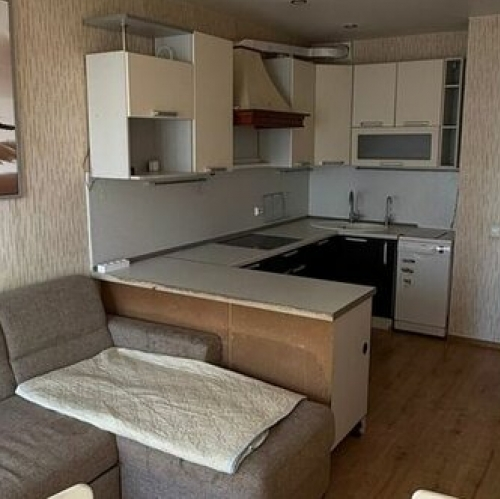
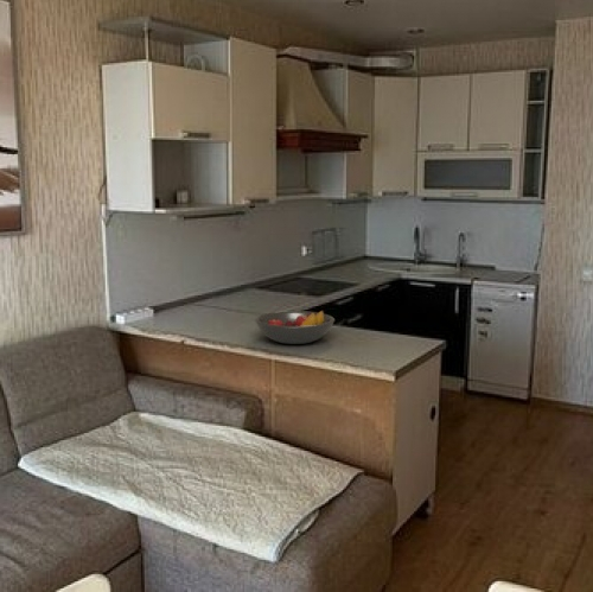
+ fruit bowl [254,310,336,345]
